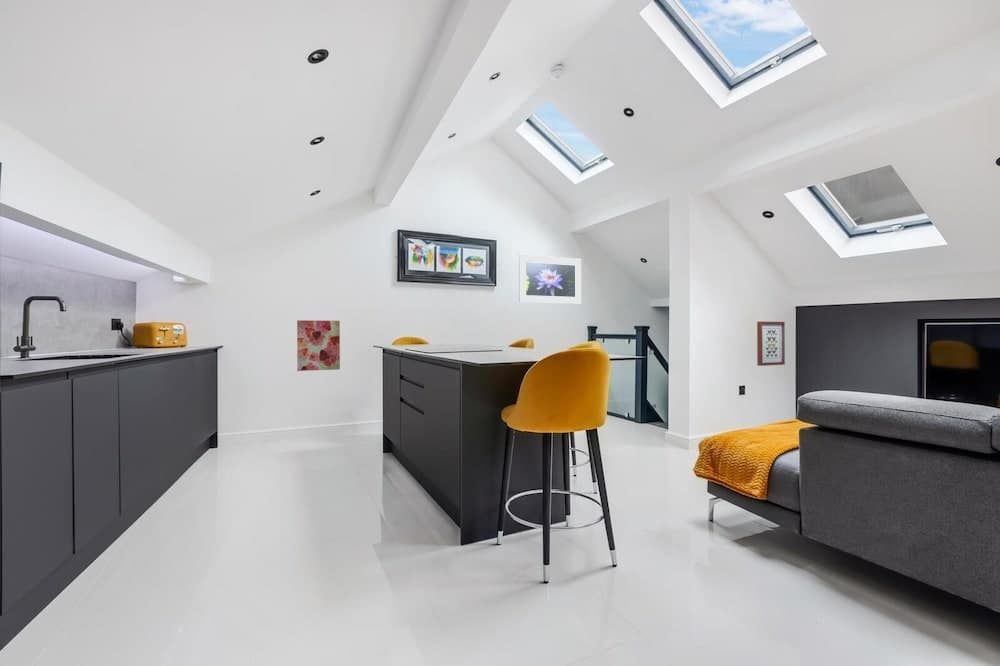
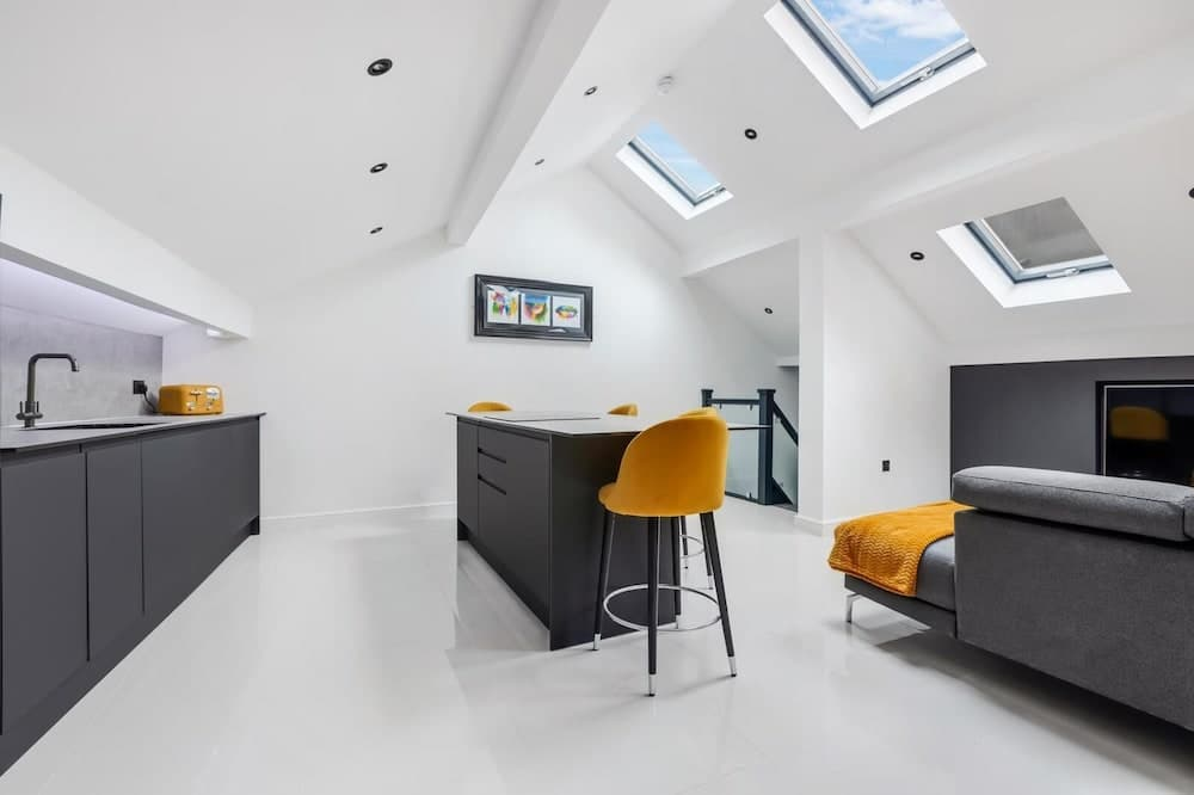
- wall art [756,321,786,367]
- wall art [296,319,341,372]
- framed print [518,253,582,305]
